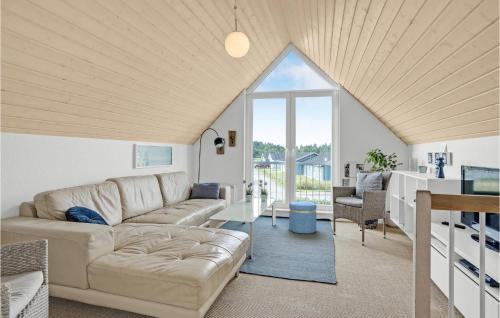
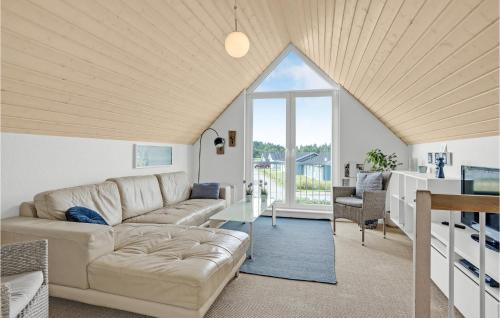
- ottoman [288,201,317,234]
